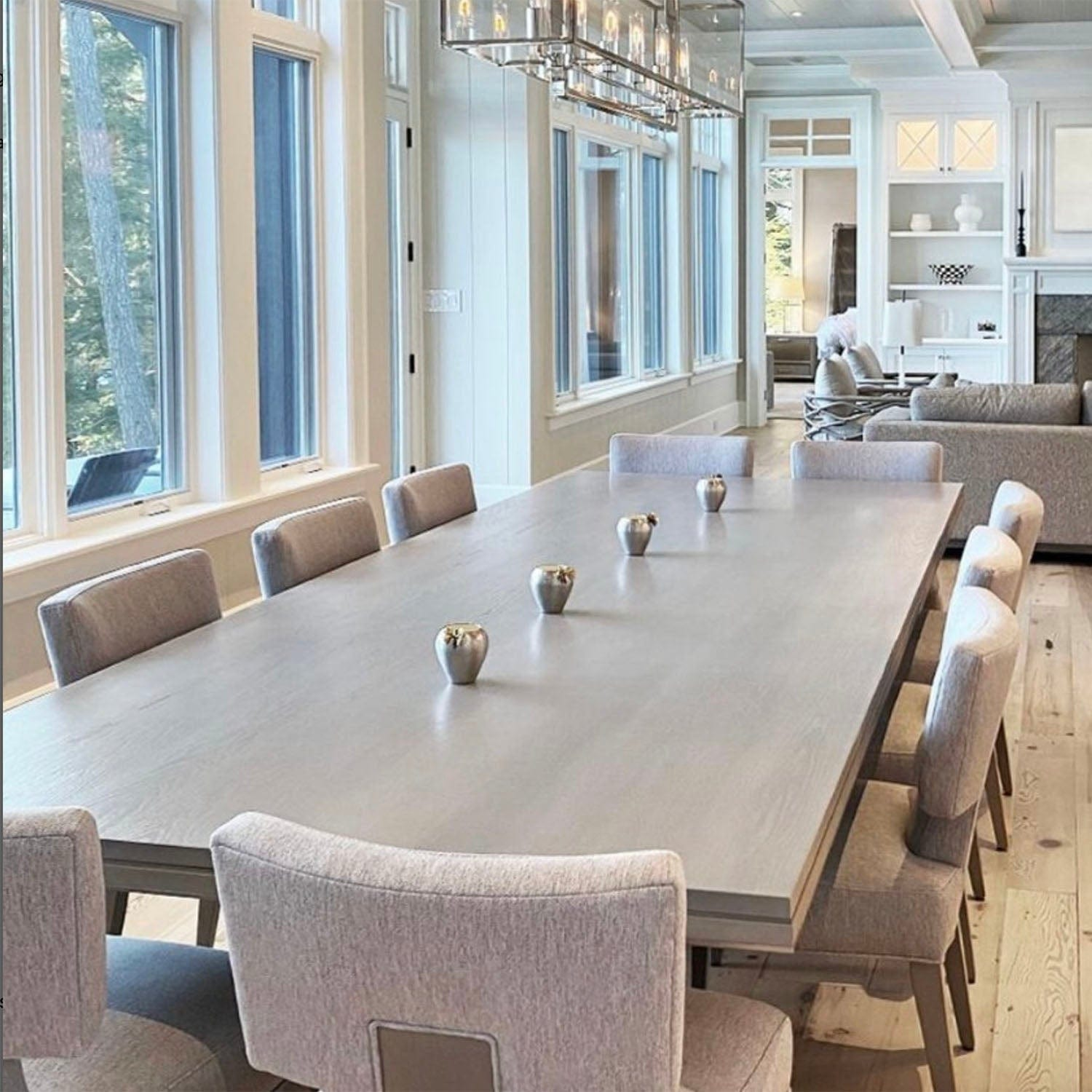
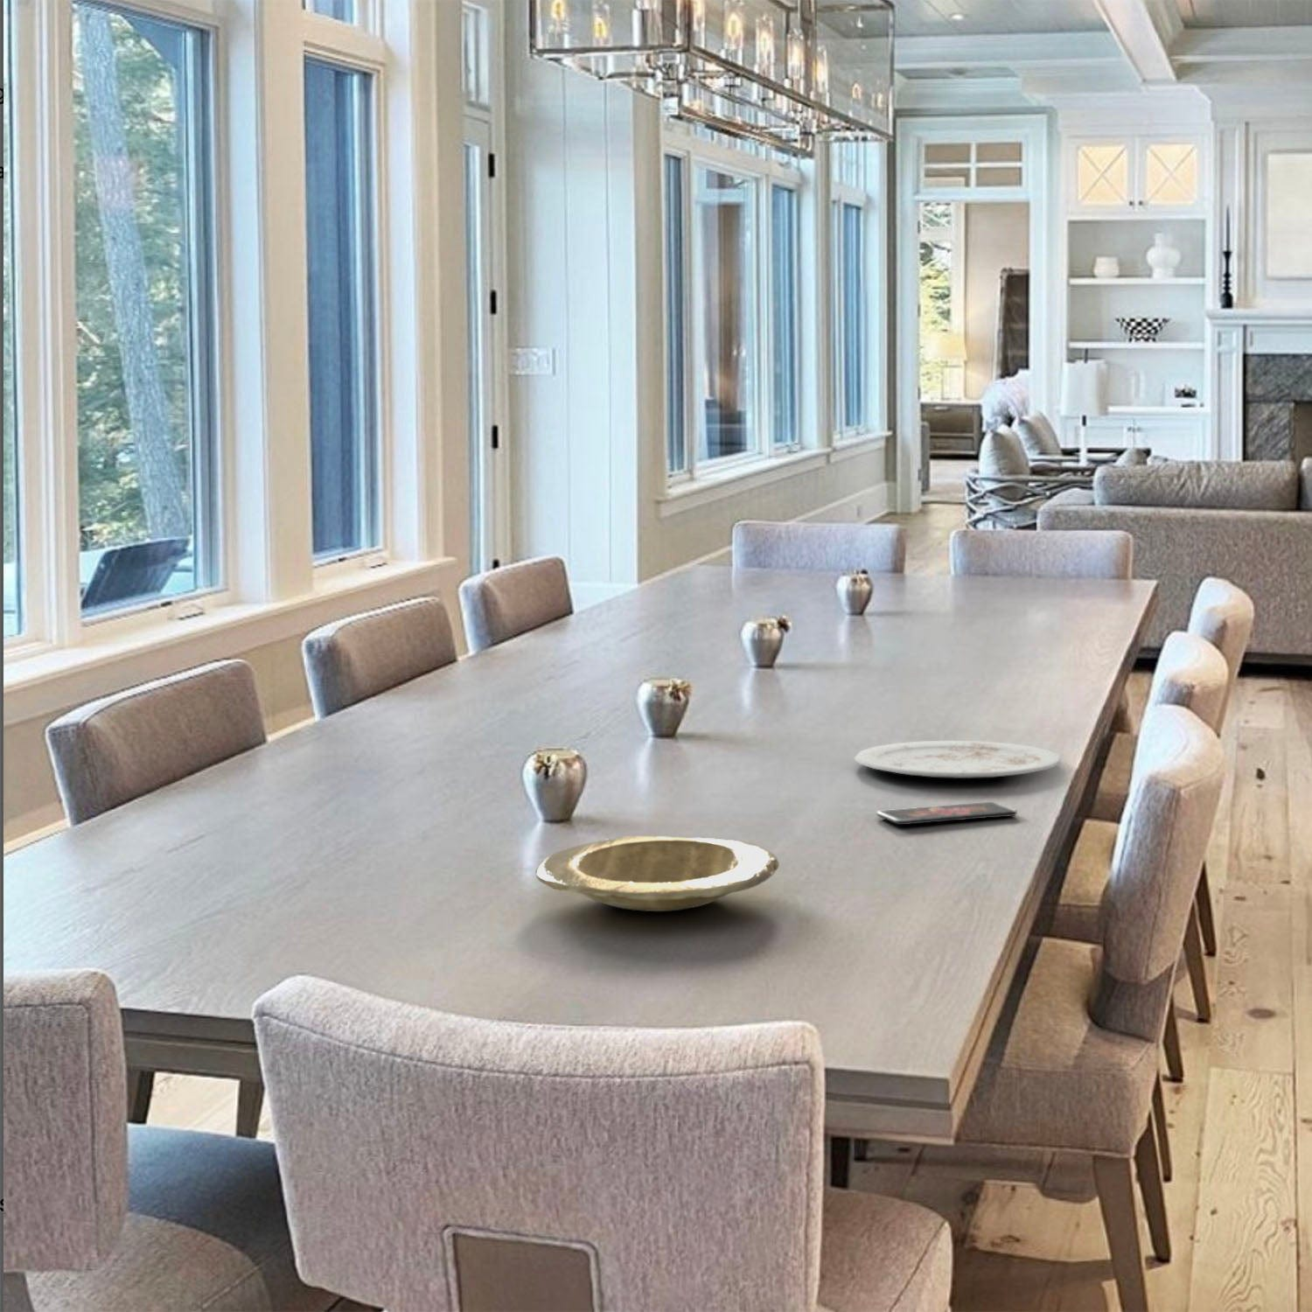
+ plate [535,835,780,912]
+ smartphone [876,801,1018,825]
+ plate [854,740,1063,780]
